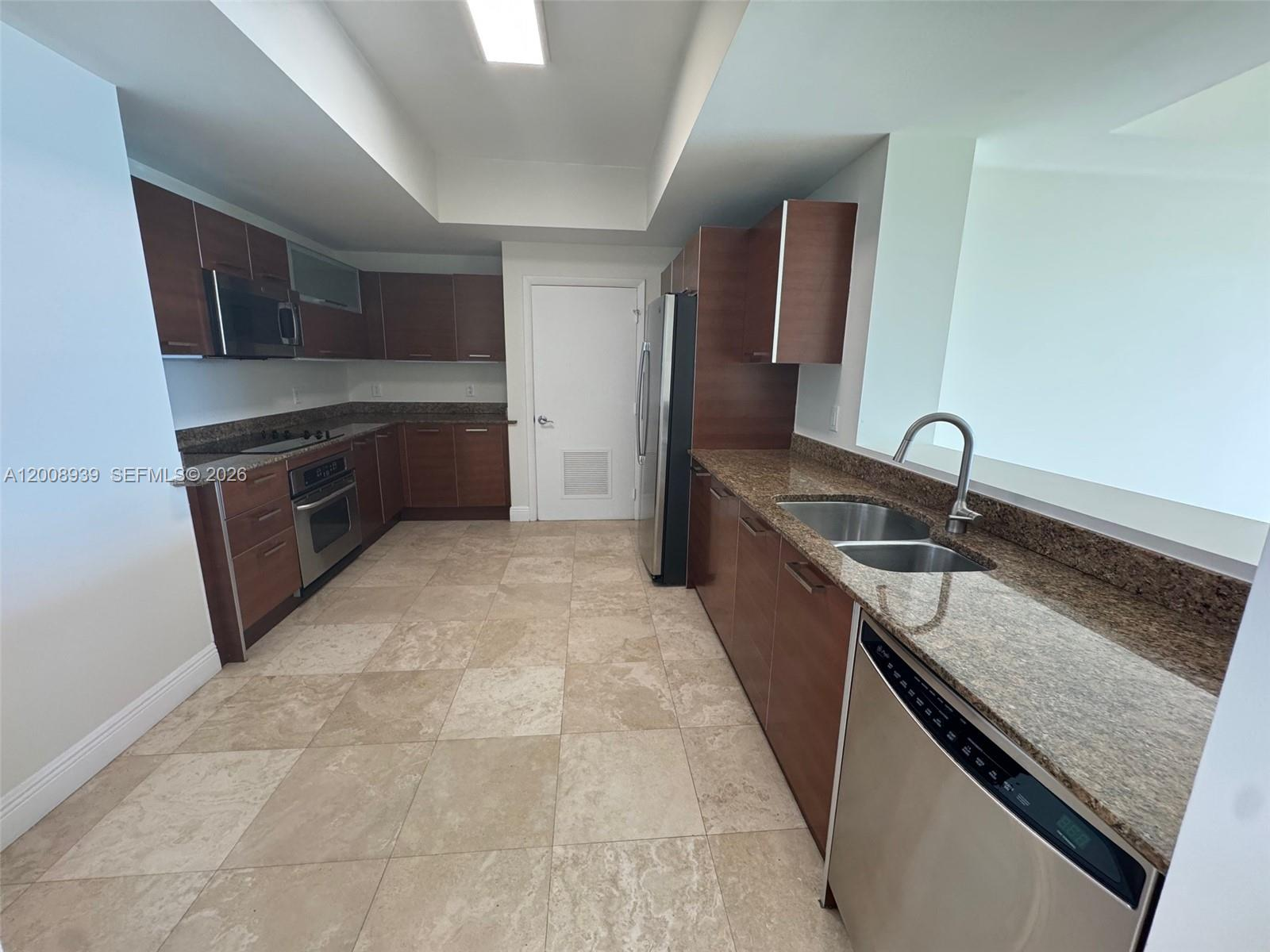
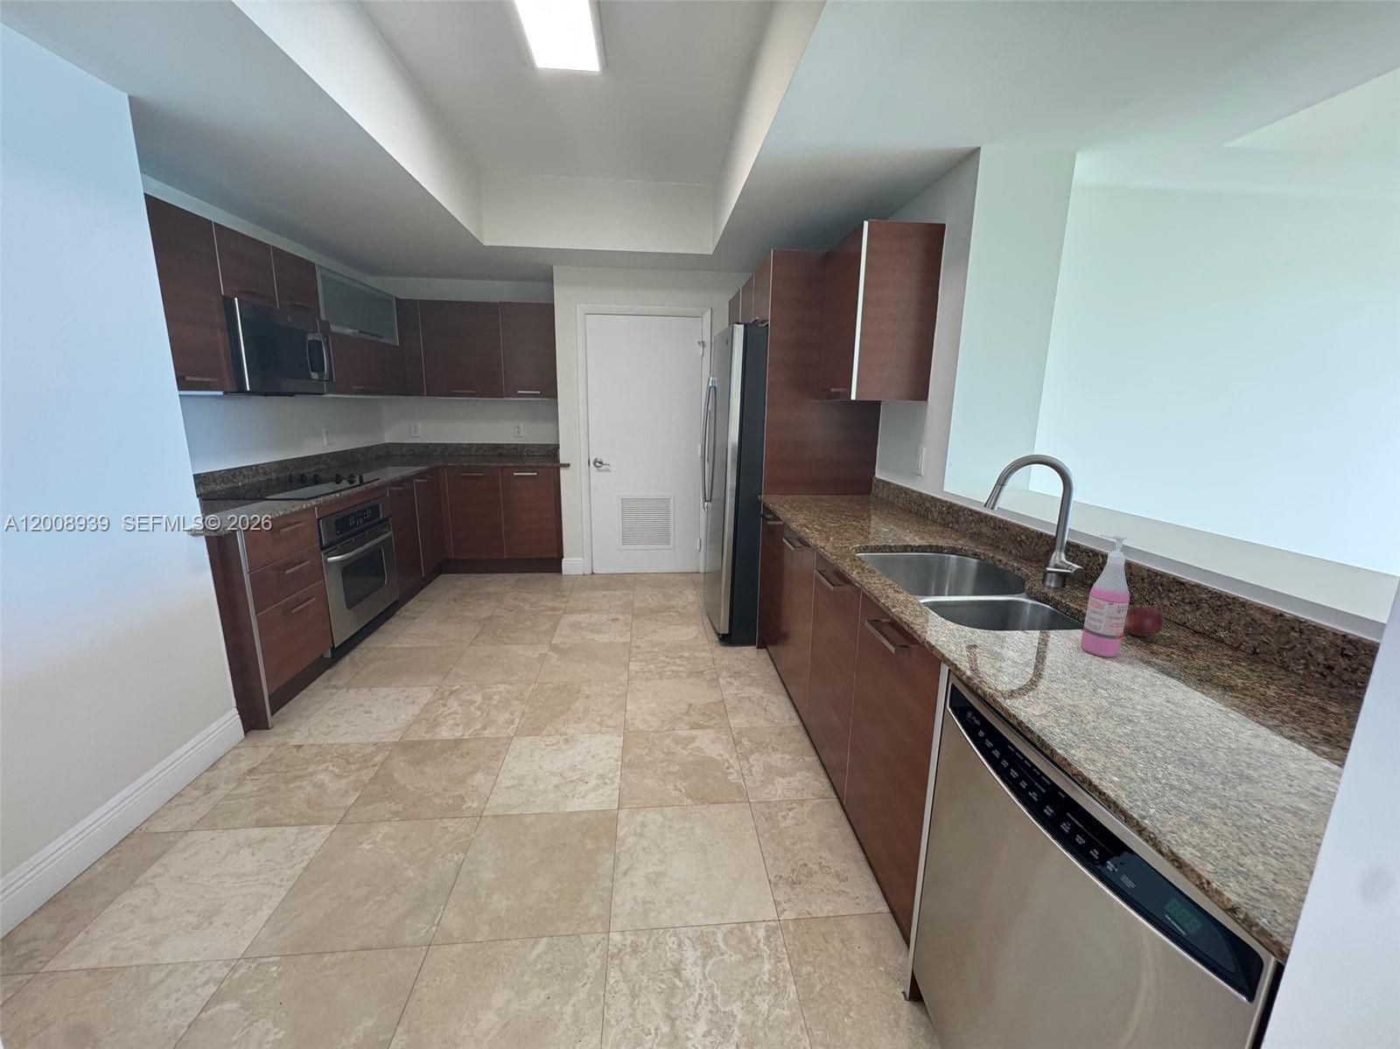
+ apple [1123,599,1164,637]
+ soap dispenser [1079,534,1131,658]
